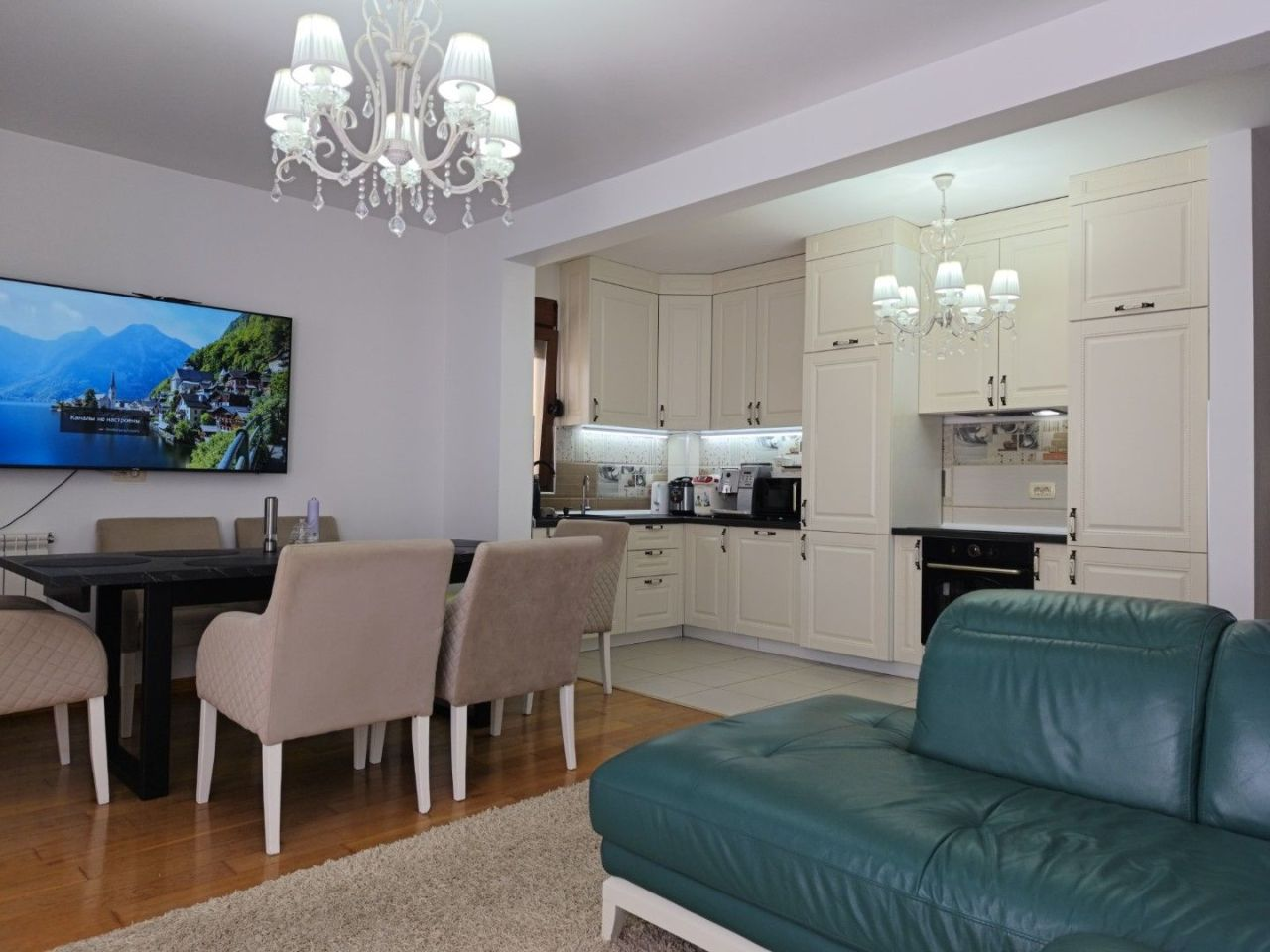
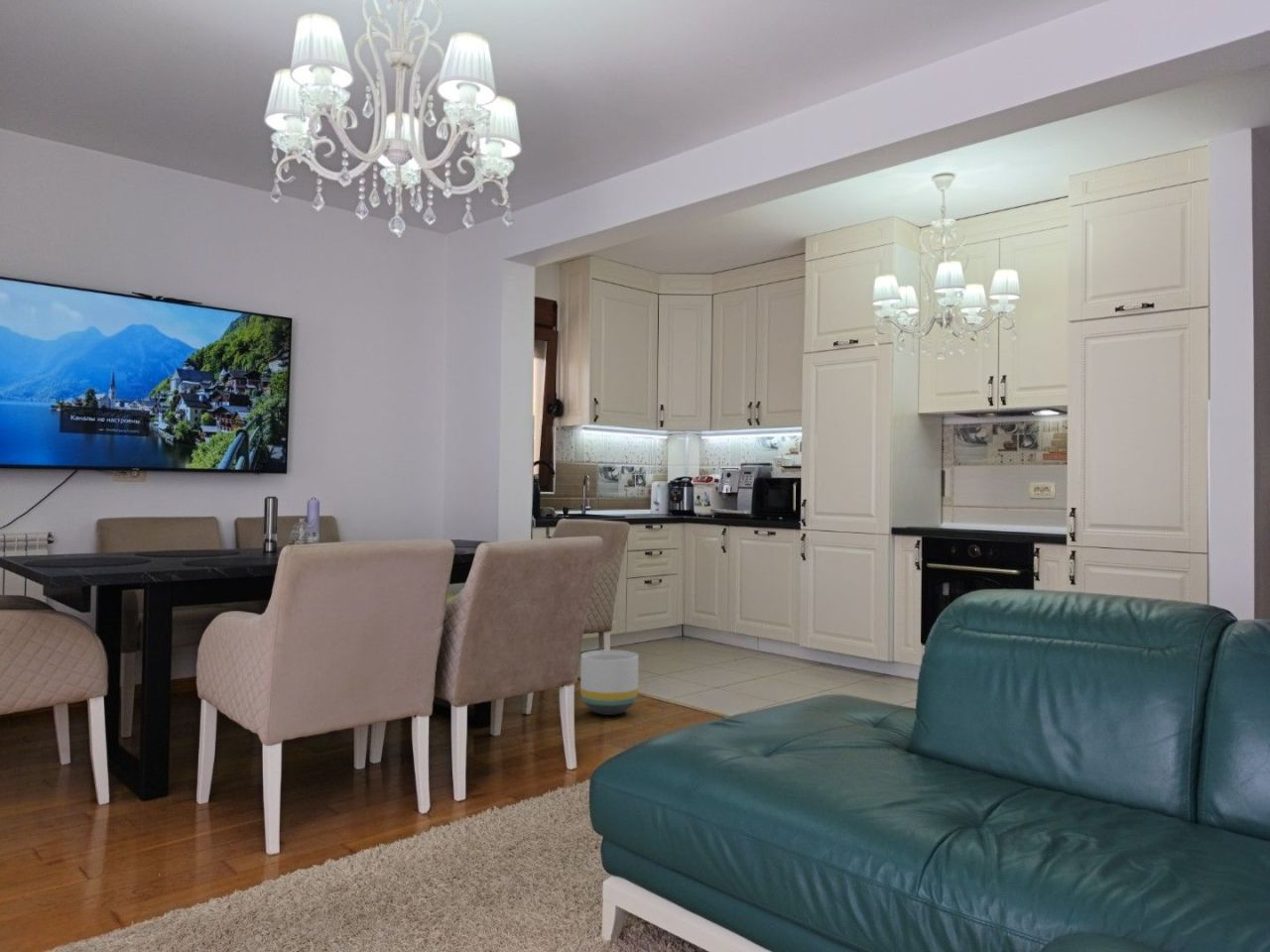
+ planter [579,649,639,716]
